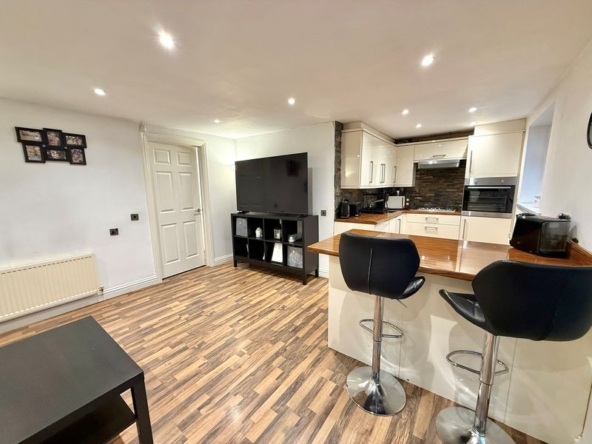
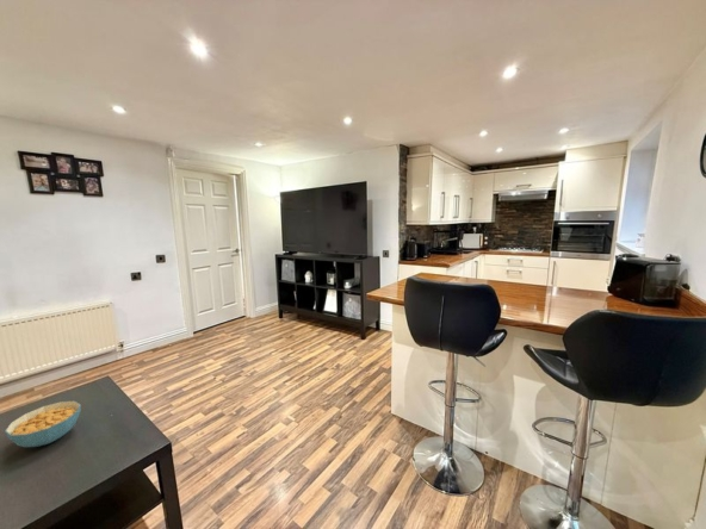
+ cereal bowl [4,400,82,448]
